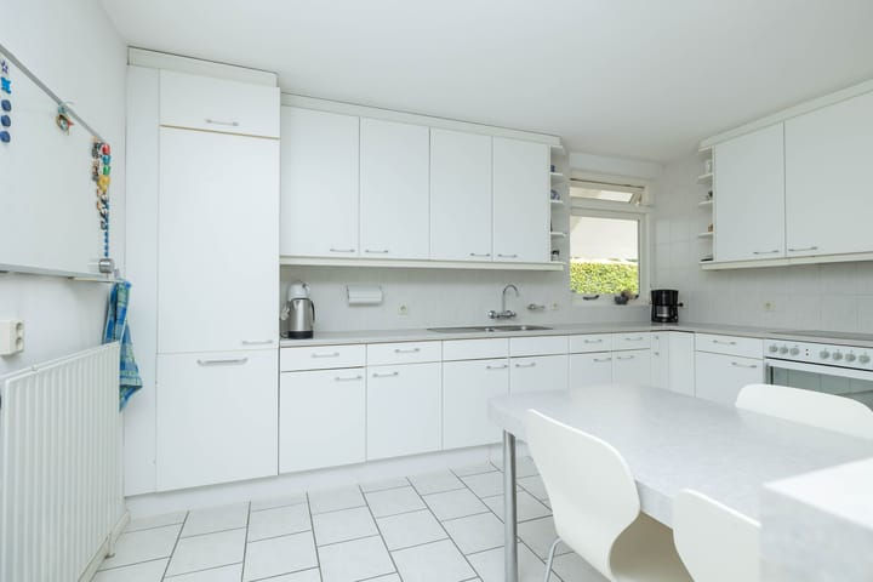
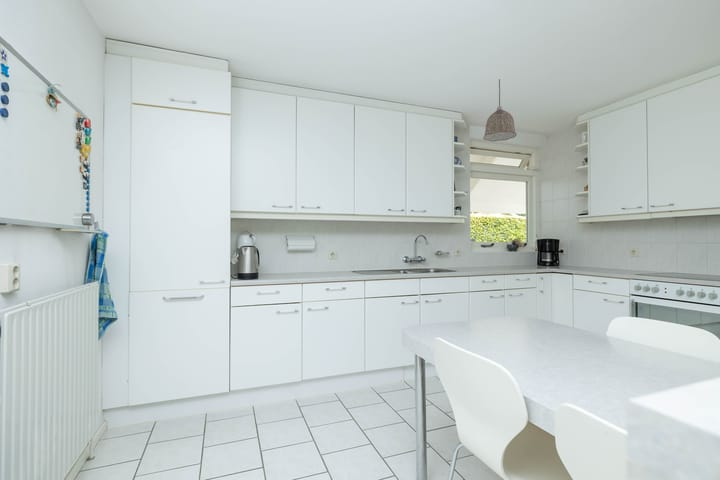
+ pendant lamp [483,78,518,142]
